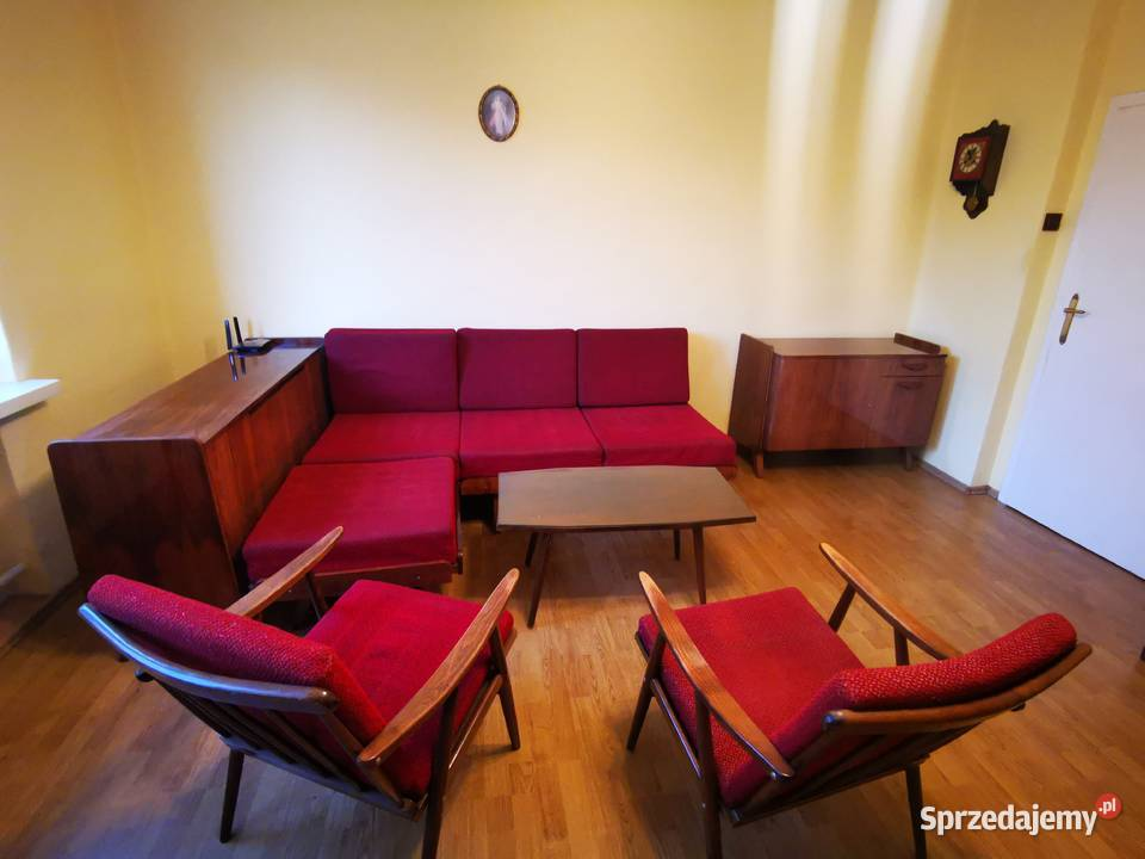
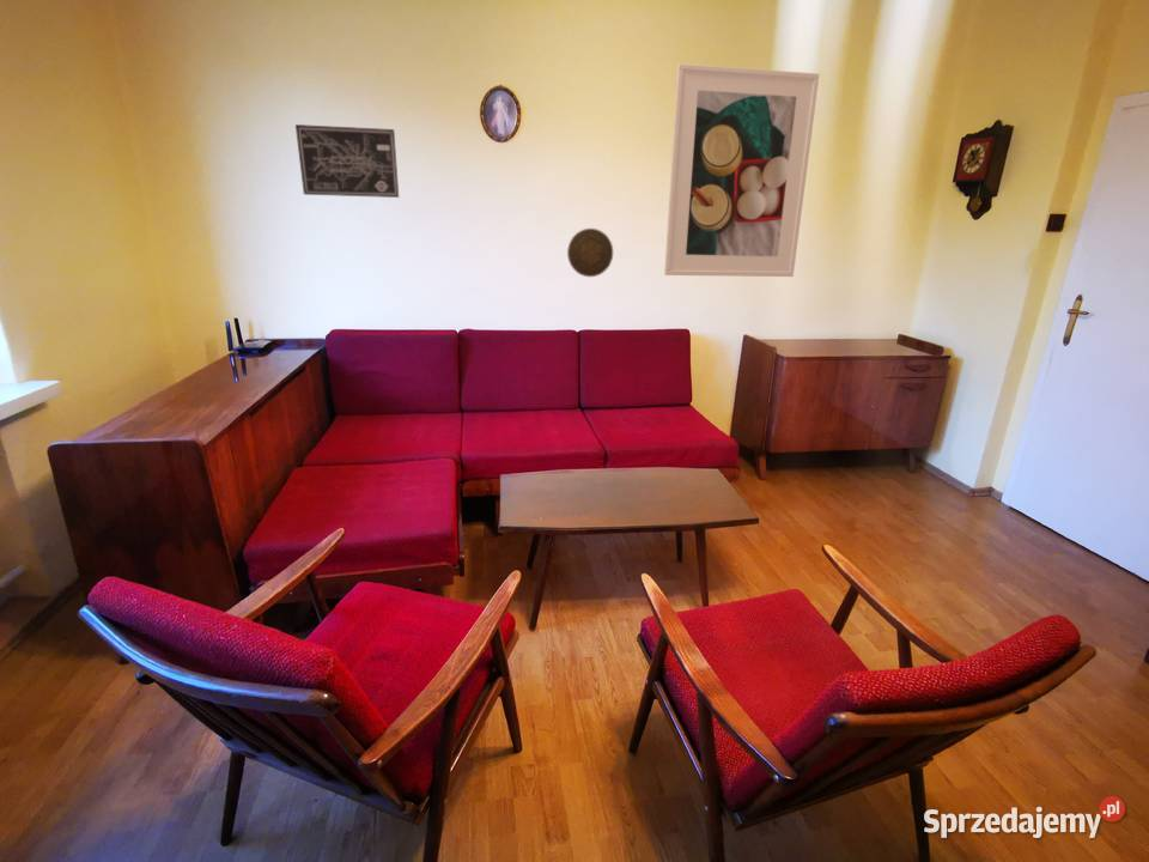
+ wall art [294,123,400,199]
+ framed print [663,62,821,278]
+ decorative plate [566,227,614,278]
